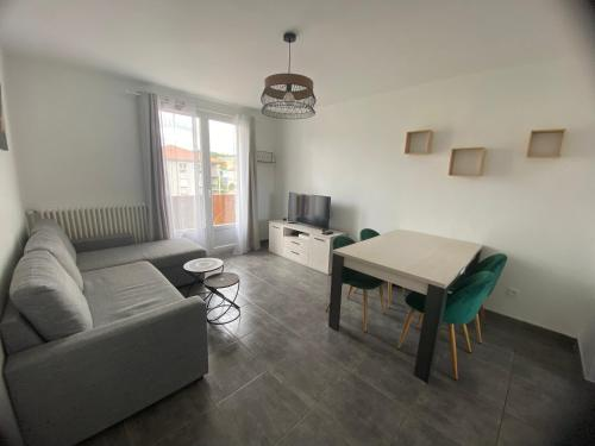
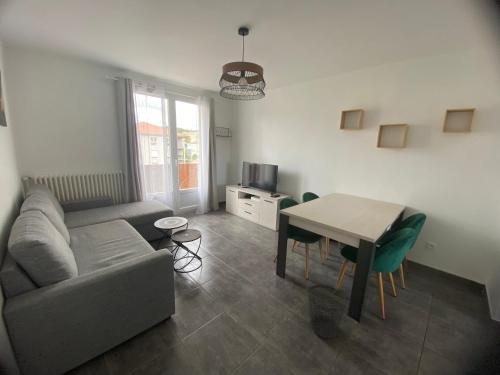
+ wastebasket [307,284,348,339]
